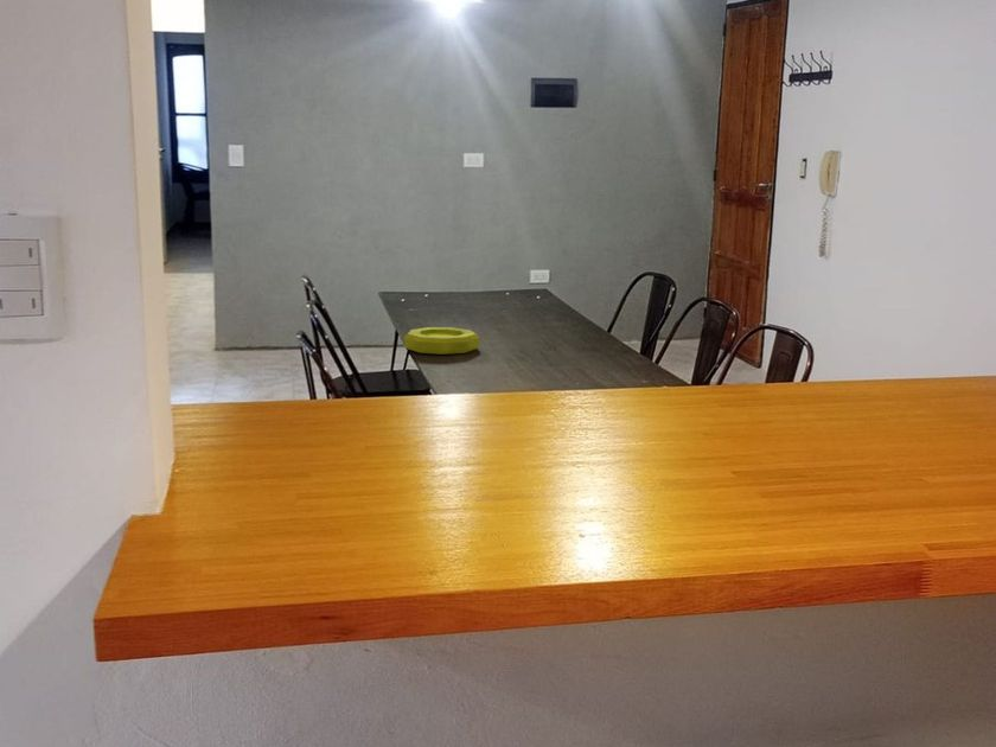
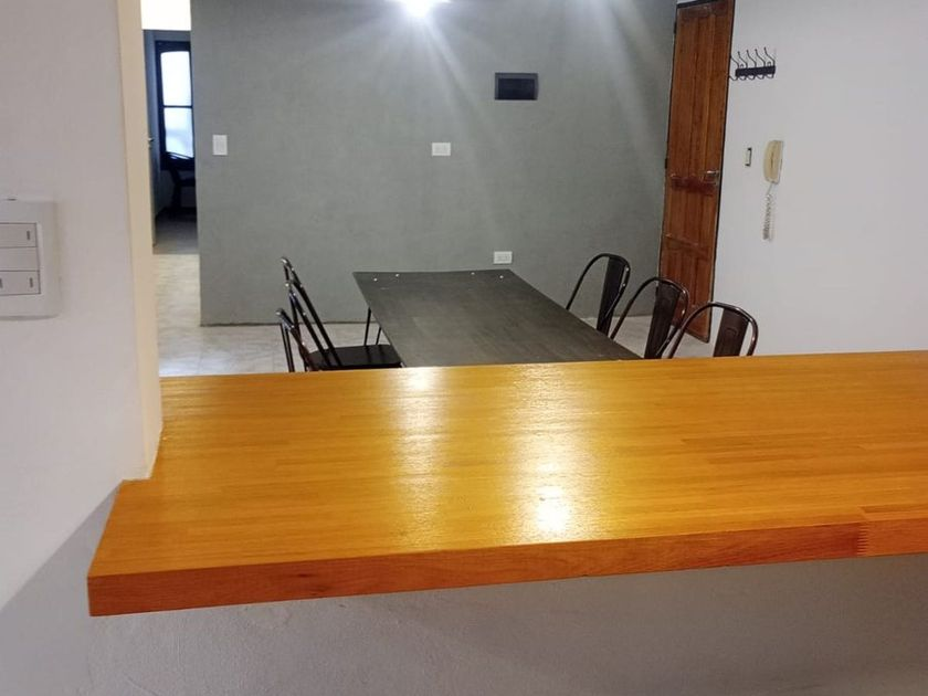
- bowl [403,326,480,356]
